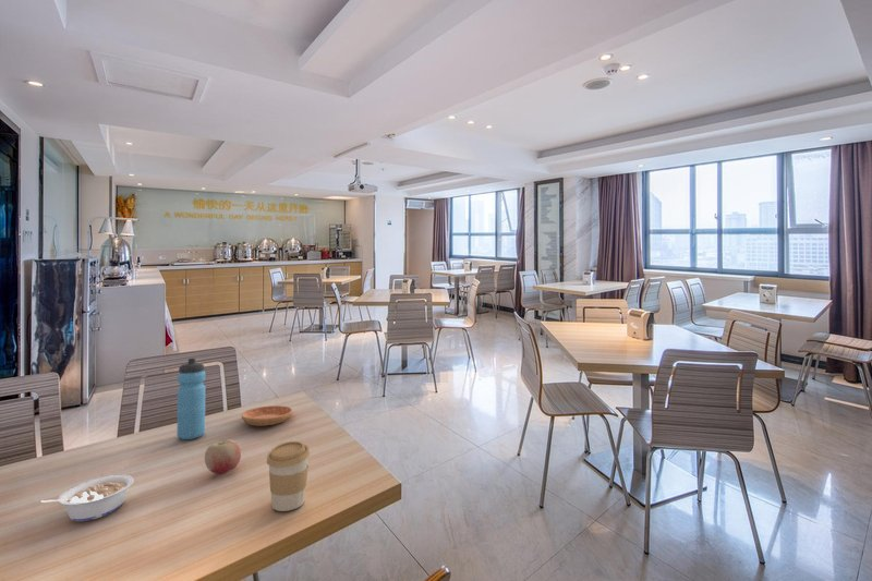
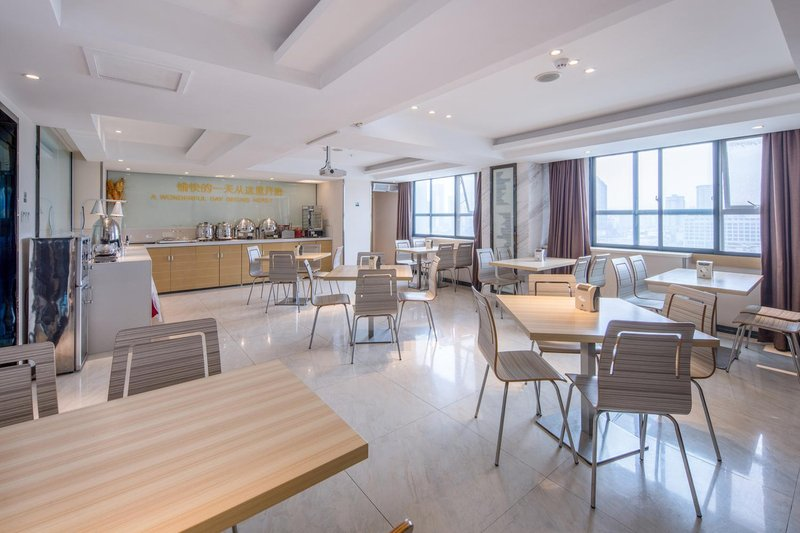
- coffee cup [266,440,311,512]
- legume [39,474,135,522]
- fruit [204,438,242,475]
- water bottle [177,358,206,440]
- saucer [240,404,294,427]
